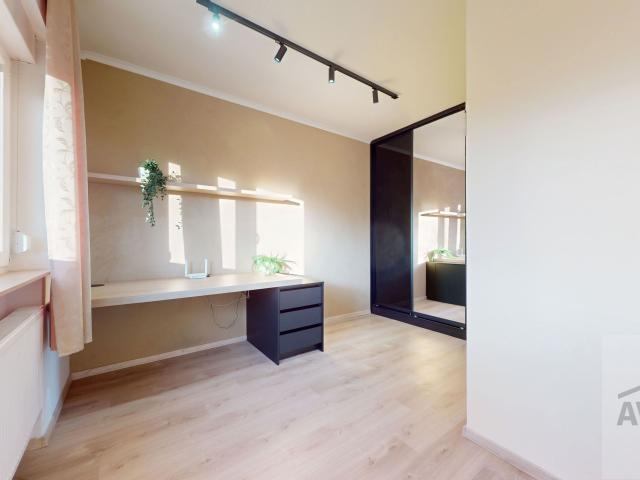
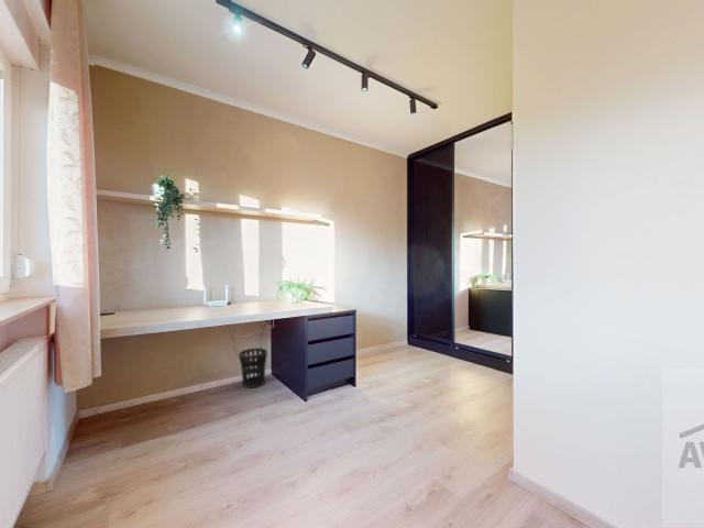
+ wastebasket [238,346,268,389]
